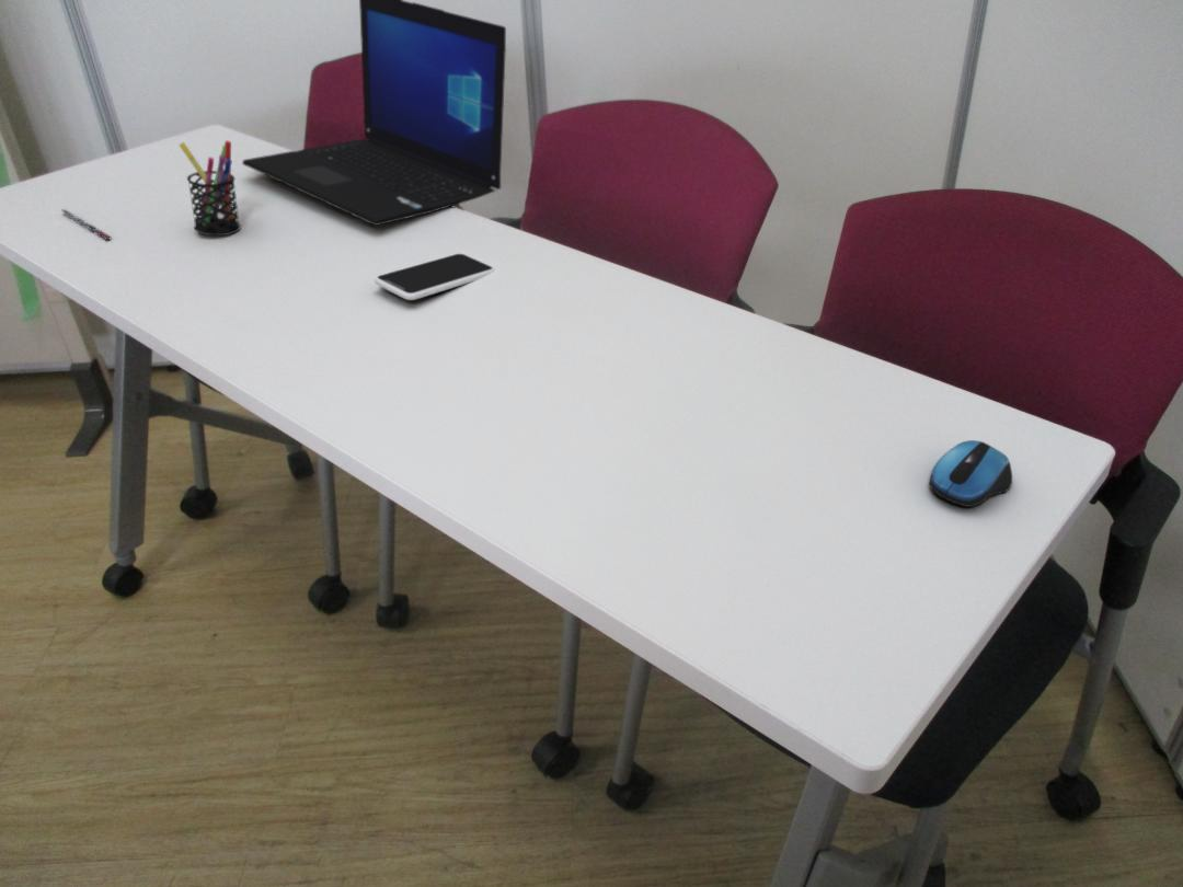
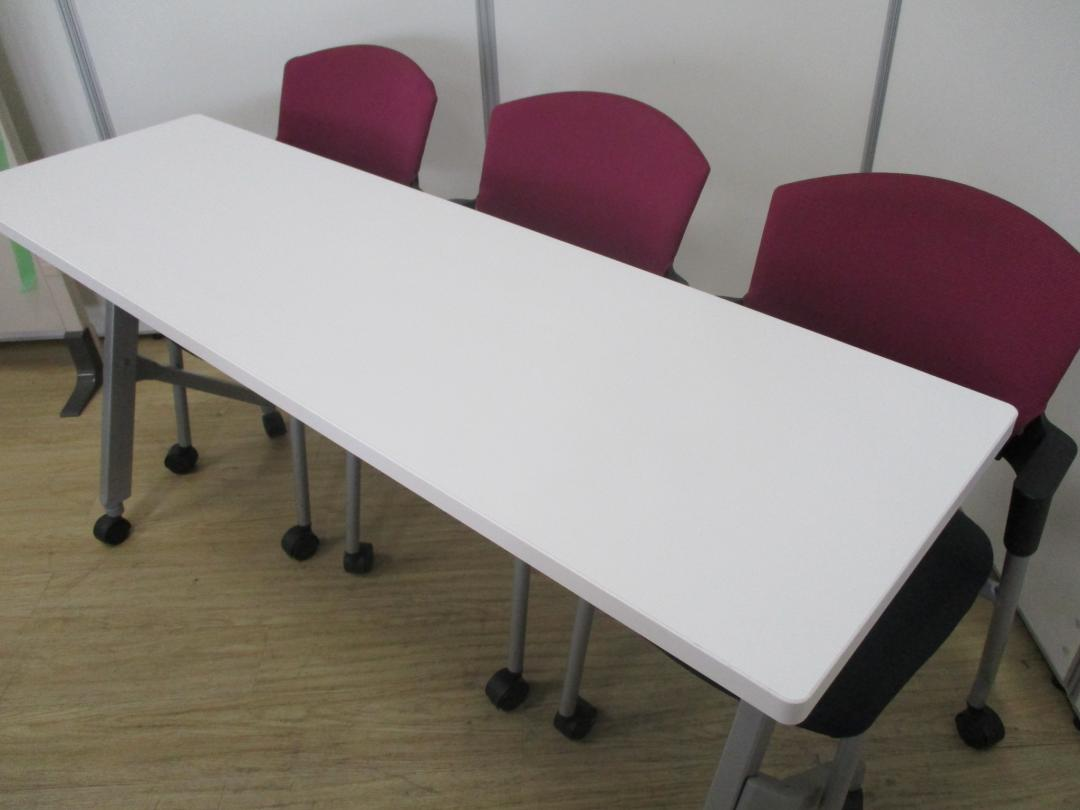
- computer mouse [929,439,1013,508]
- smartphone [374,253,496,301]
- pen holder [177,140,242,237]
- pen [59,208,112,241]
- laptop [241,0,507,227]
